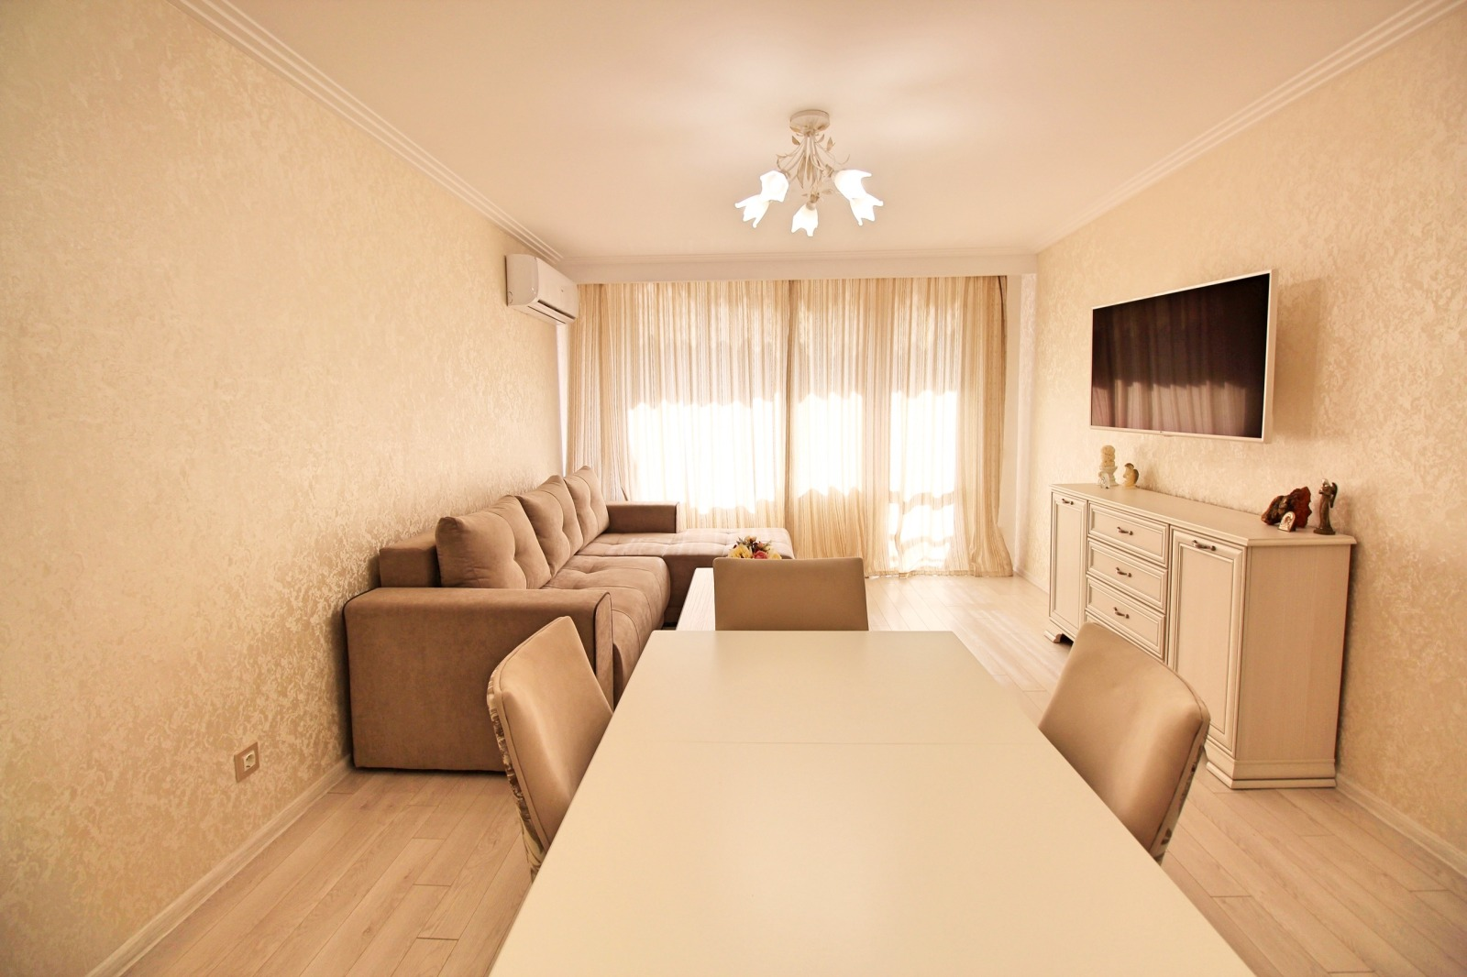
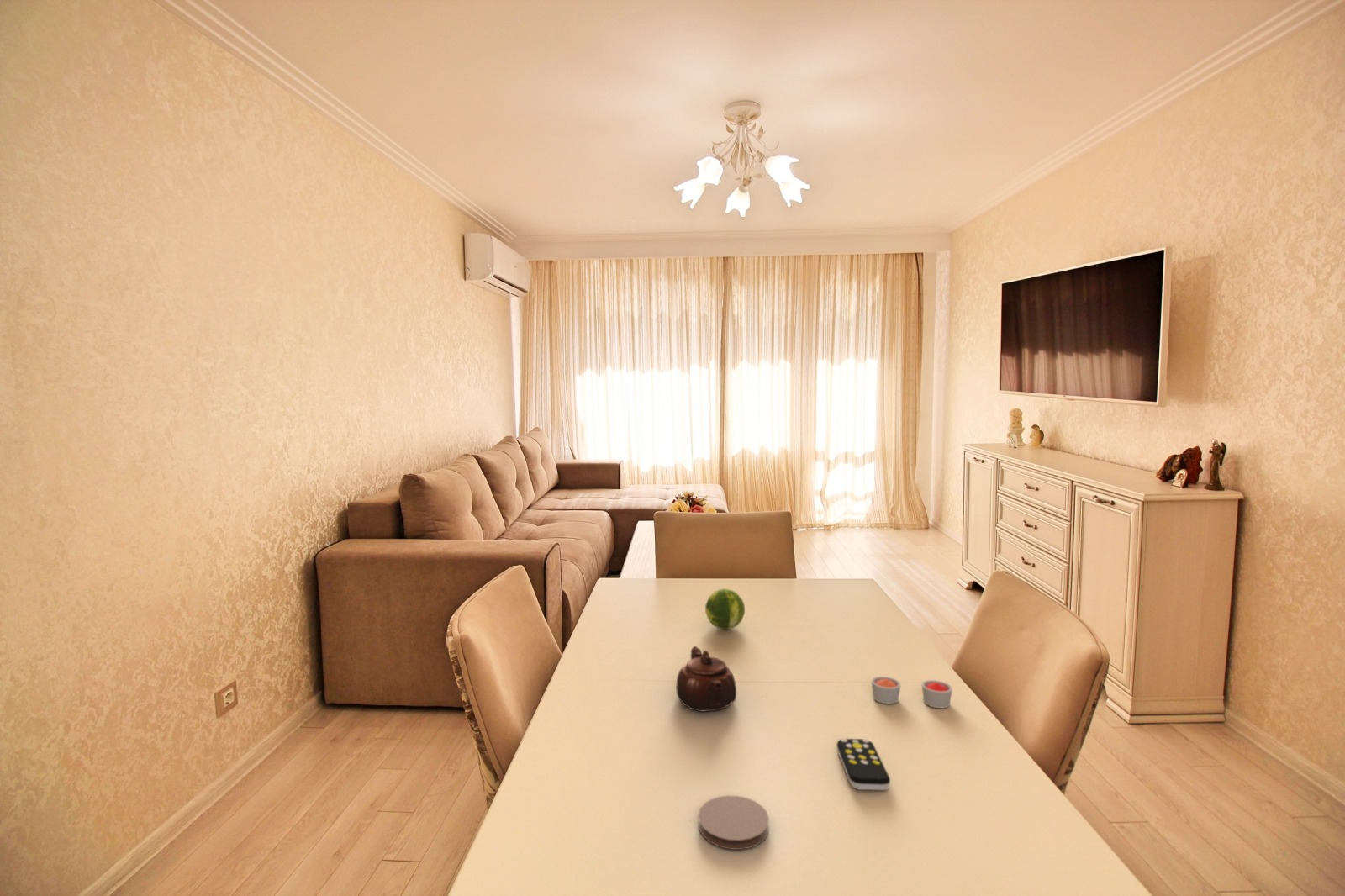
+ teapot [675,646,737,713]
+ fruit [704,588,746,630]
+ remote control [836,738,891,791]
+ candle [871,676,953,709]
+ coaster [698,794,770,851]
